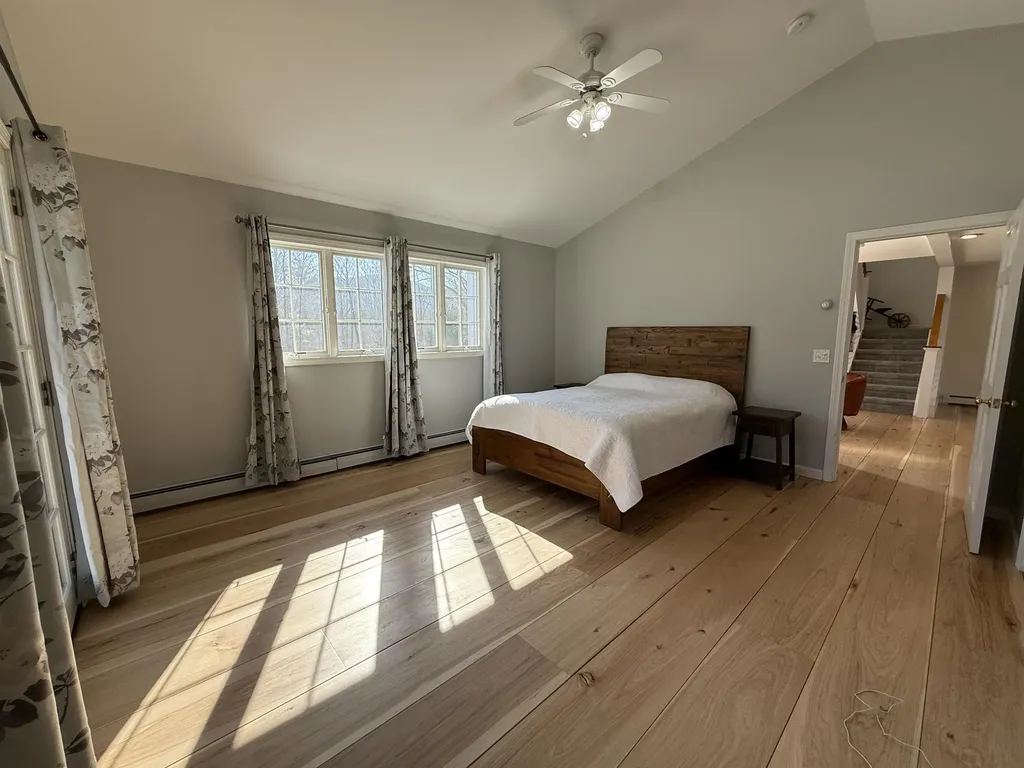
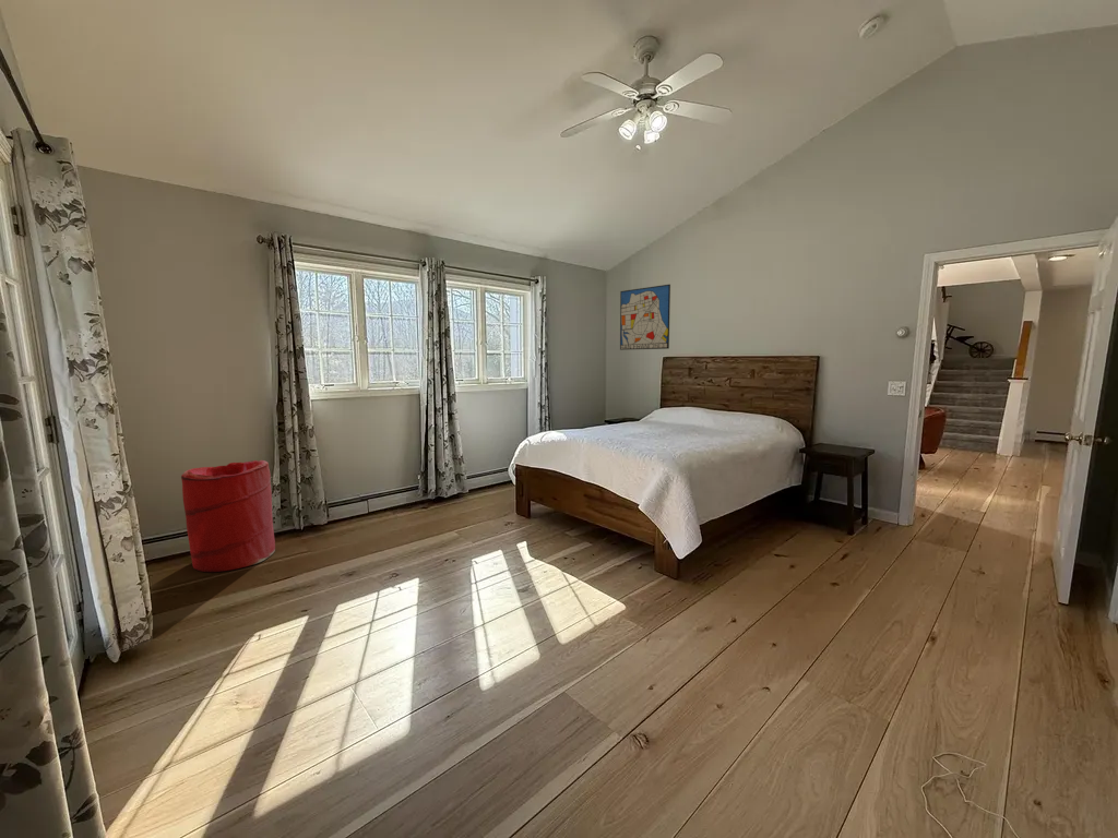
+ wall art [619,284,671,351]
+ laundry hamper [180,459,276,573]
